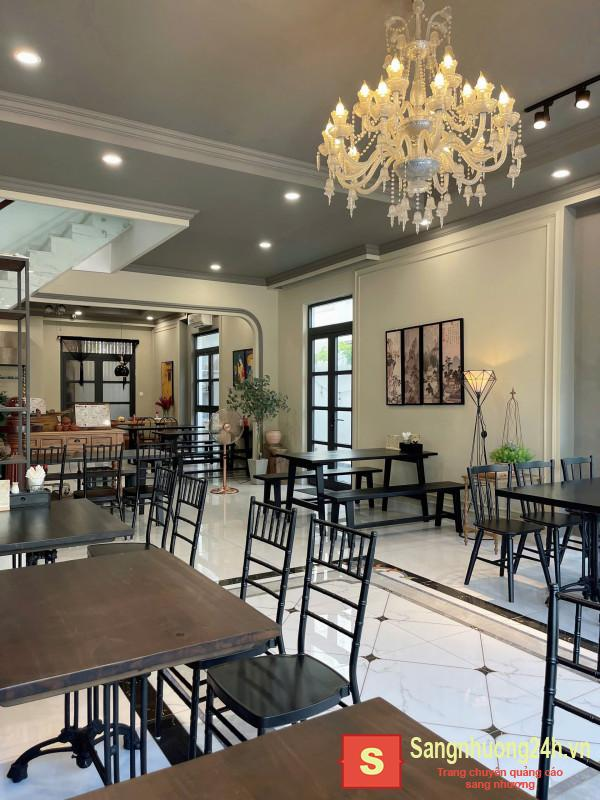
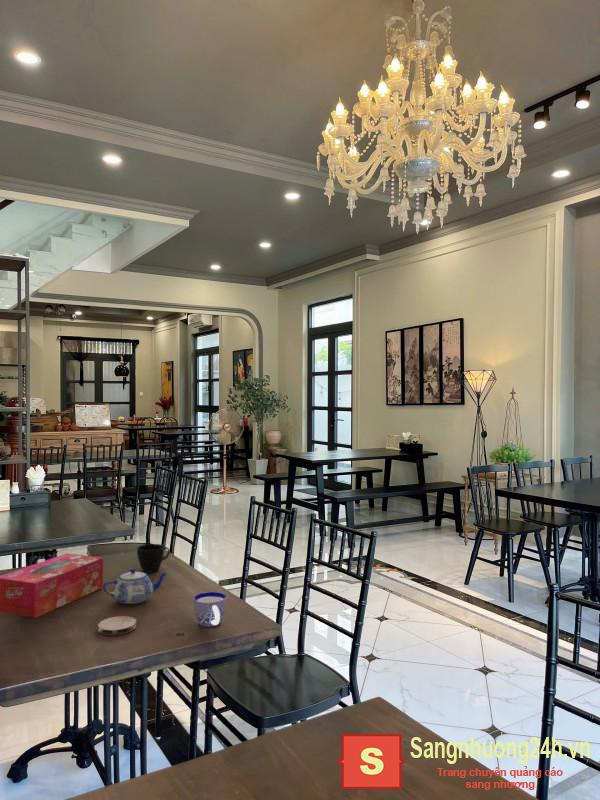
+ tissue box [0,552,104,619]
+ cup [192,591,227,628]
+ coaster [97,615,137,636]
+ cup [136,543,171,573]
+ teapot [102,567,169,605]
